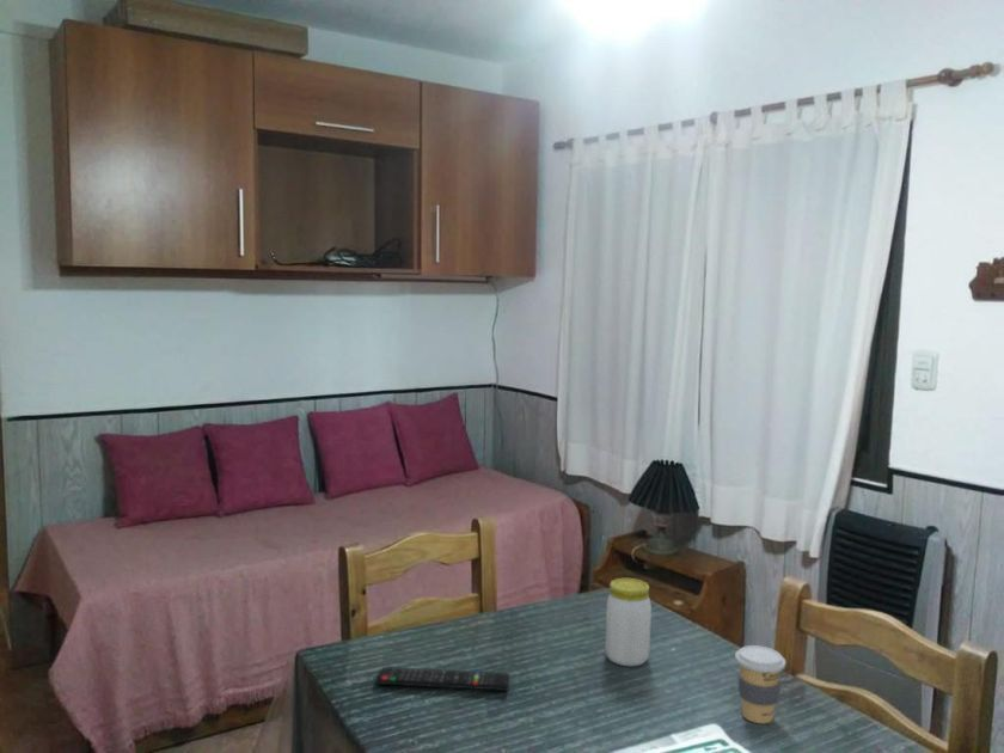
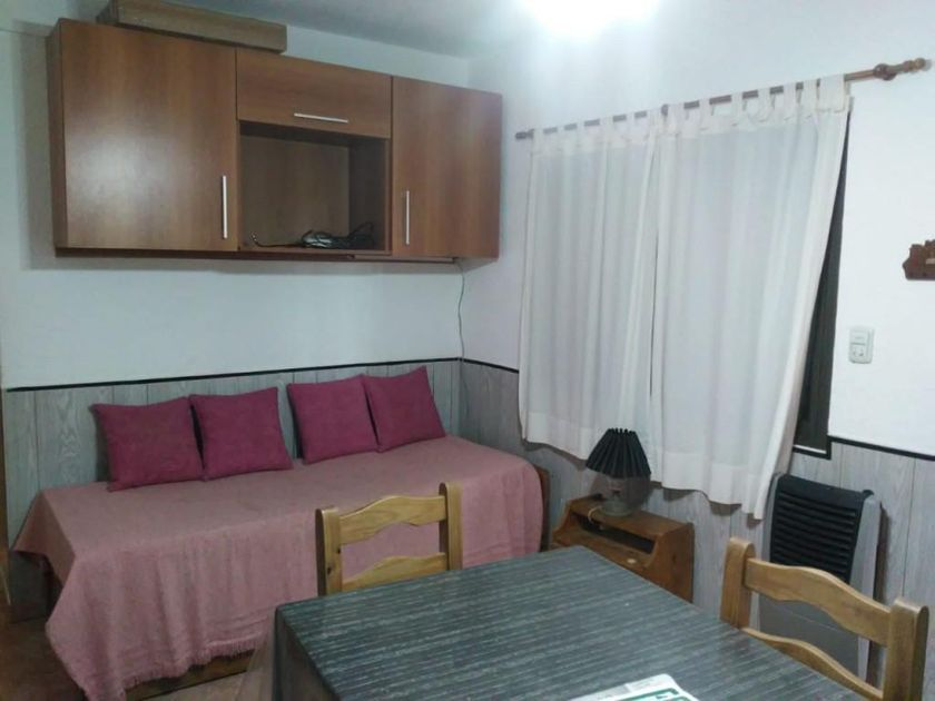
- jar [604,577,653,667]
- coffee cup [734,644,786,724]
- remote control [375,666,510,692]
